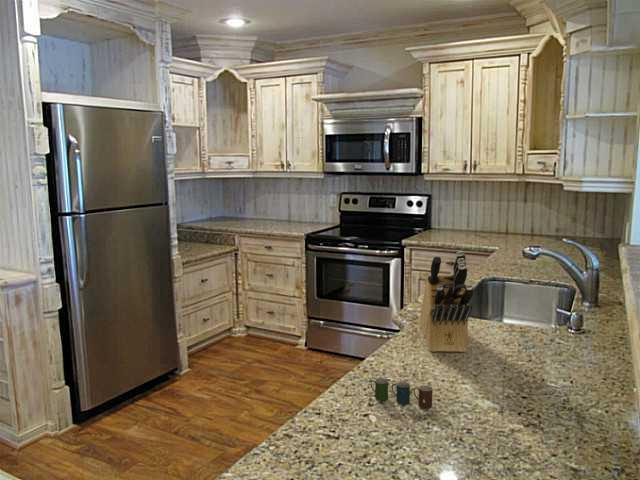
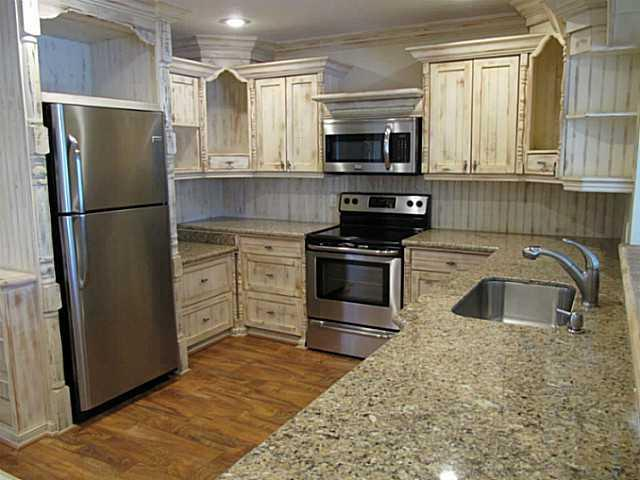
- cup [370,377,433,409]
- knife block [419,250,474,353]
